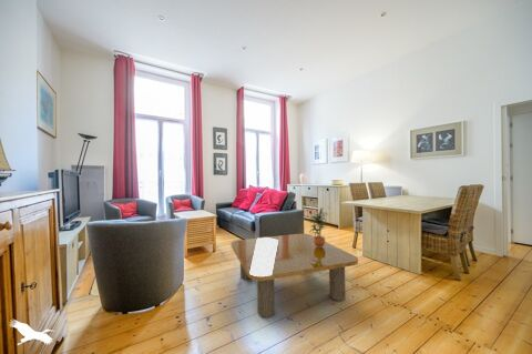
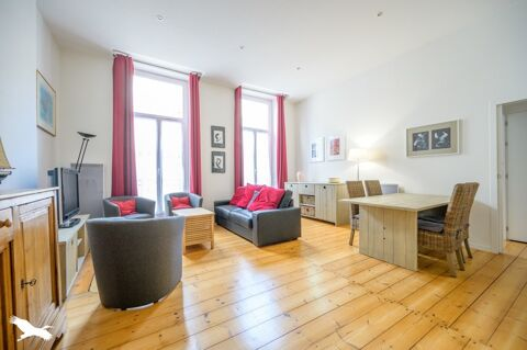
- coffee table [231,233,359,318]
- potted plant [308,206,328,247]
